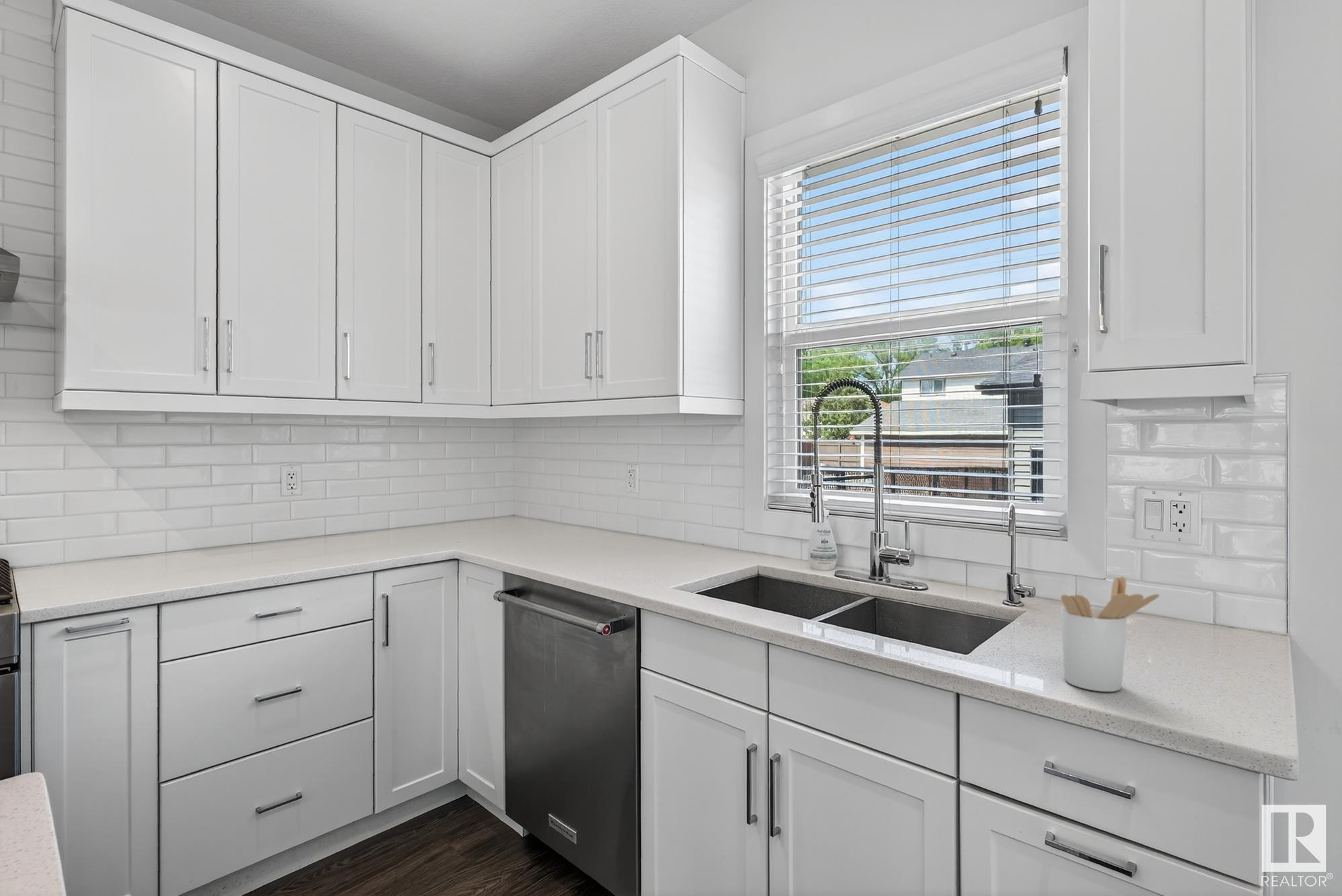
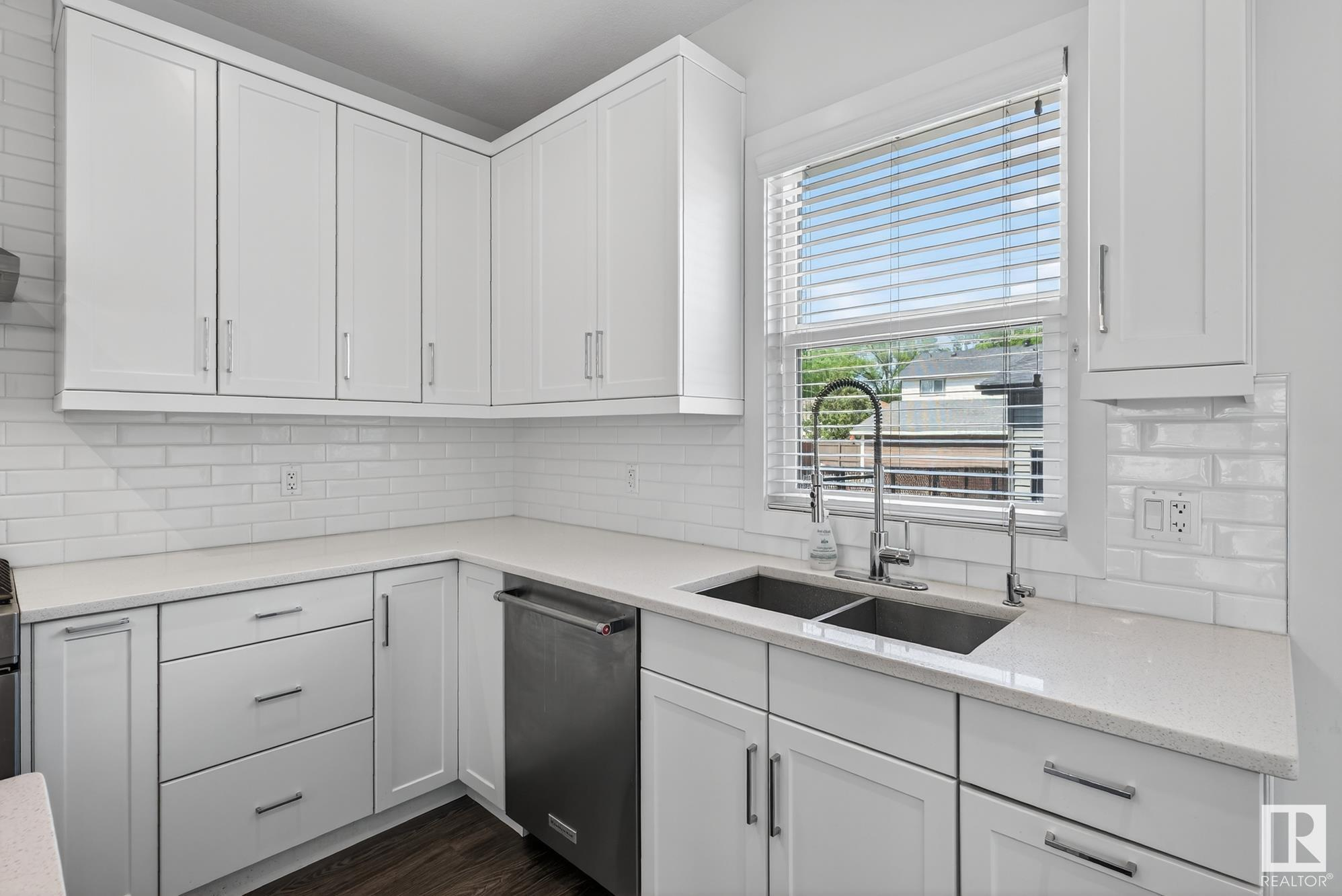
- utensil holder [1060,576,1160,692]
